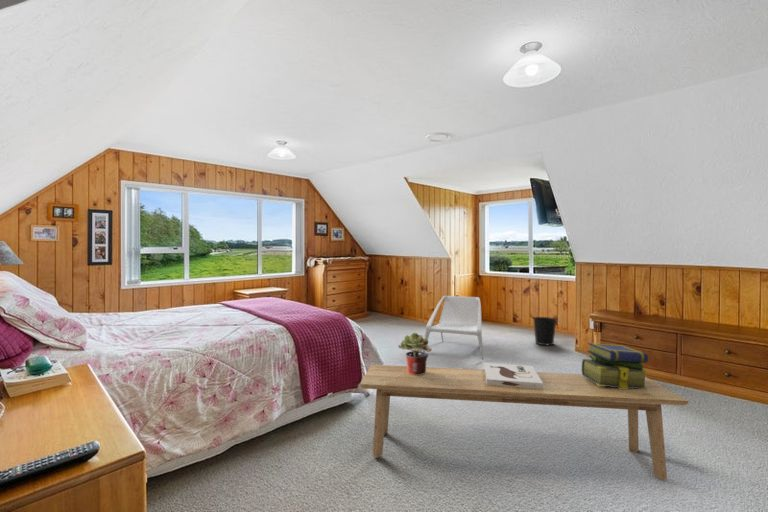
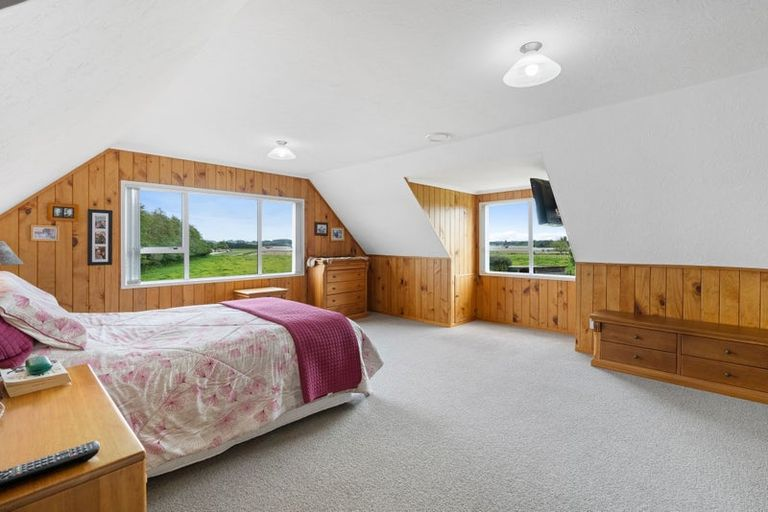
- wastebasket [532,316,558,346]
- decorative box [483,362,543,389]
- armchair [422,295,484,361]
- bench [359,364,689,481]
- potted plant [397,332,433,375]
- stack of books [581,342,649,389]
